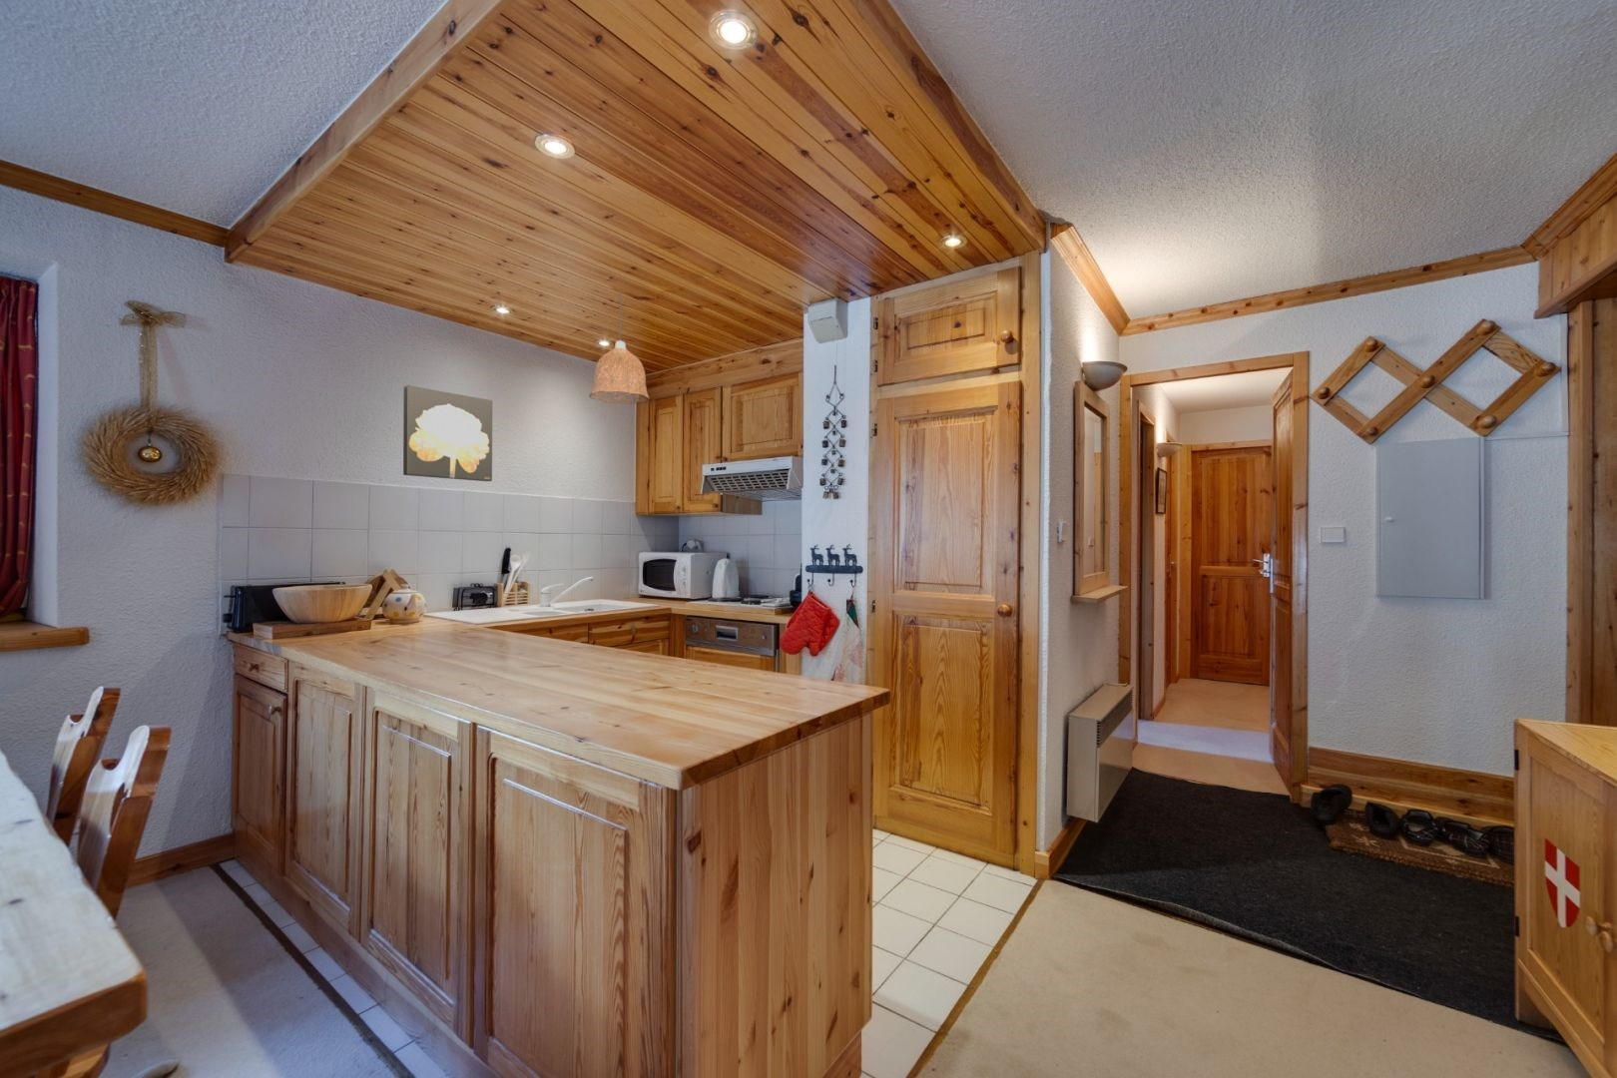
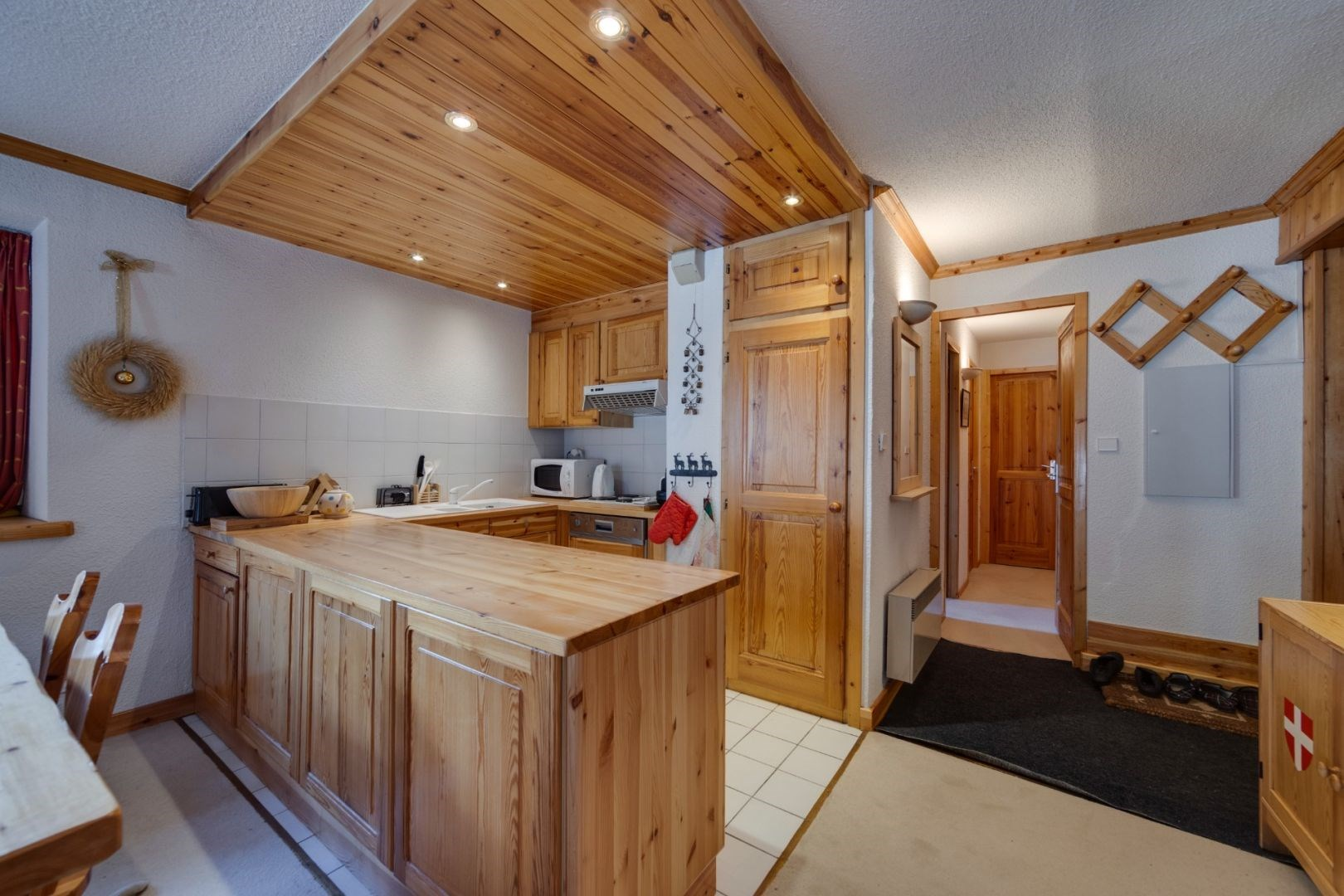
- pendant lamp [588,290,651,405]
- wall art [402,384,493,482]
